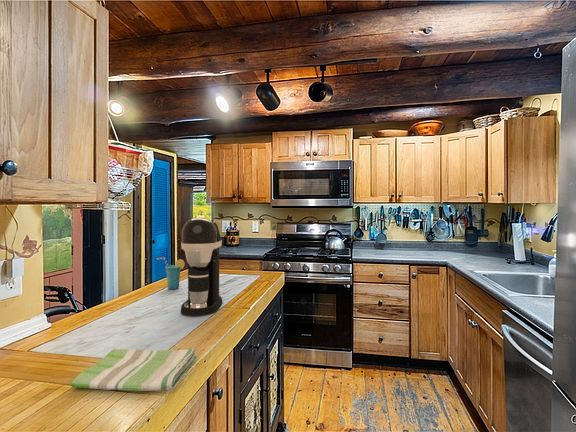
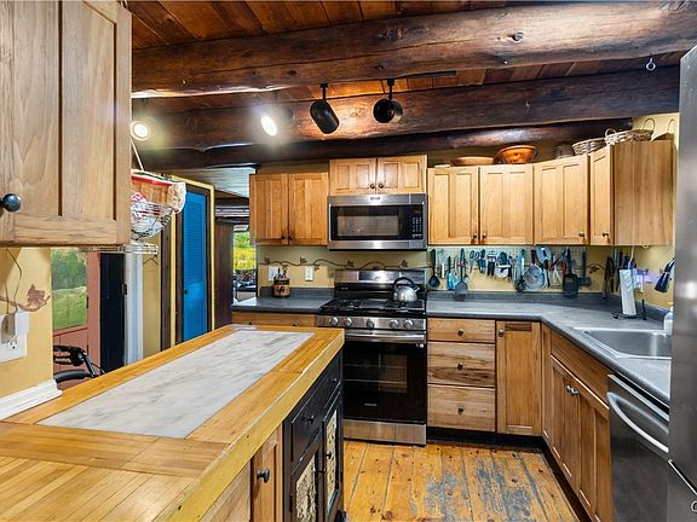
- dish towel [70,347,197,392]
- coffee maker [180,217,223,316]
- cup [156,256,186,290]
